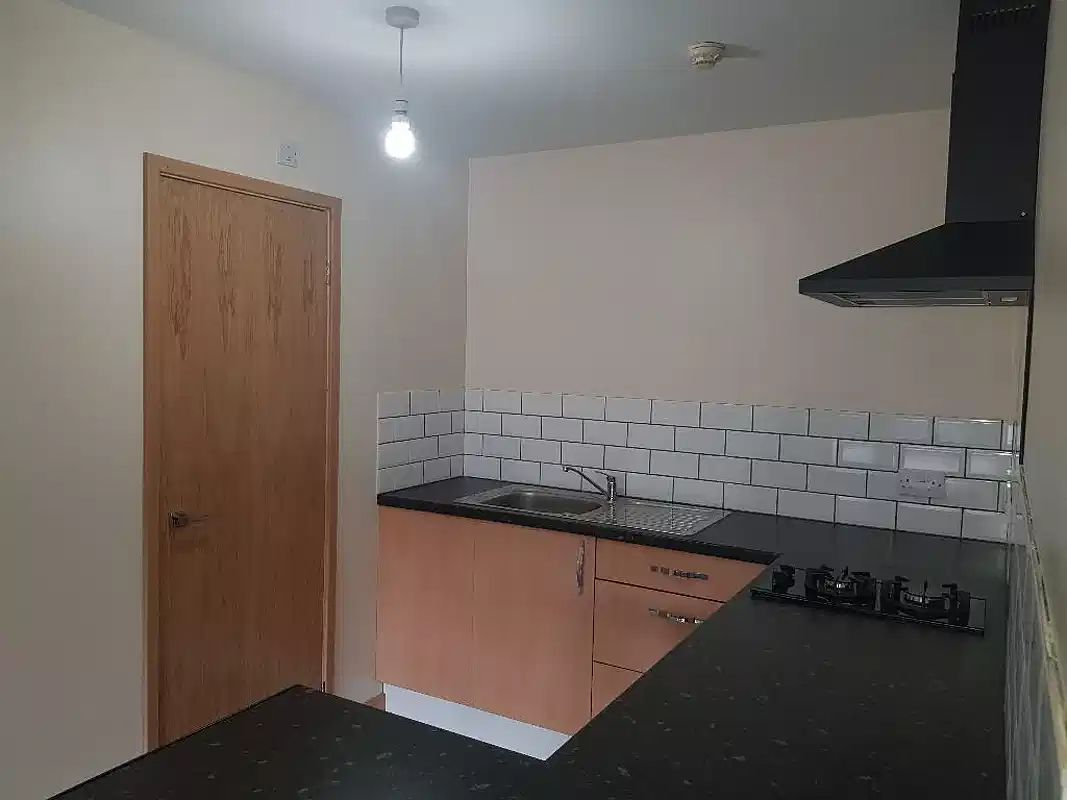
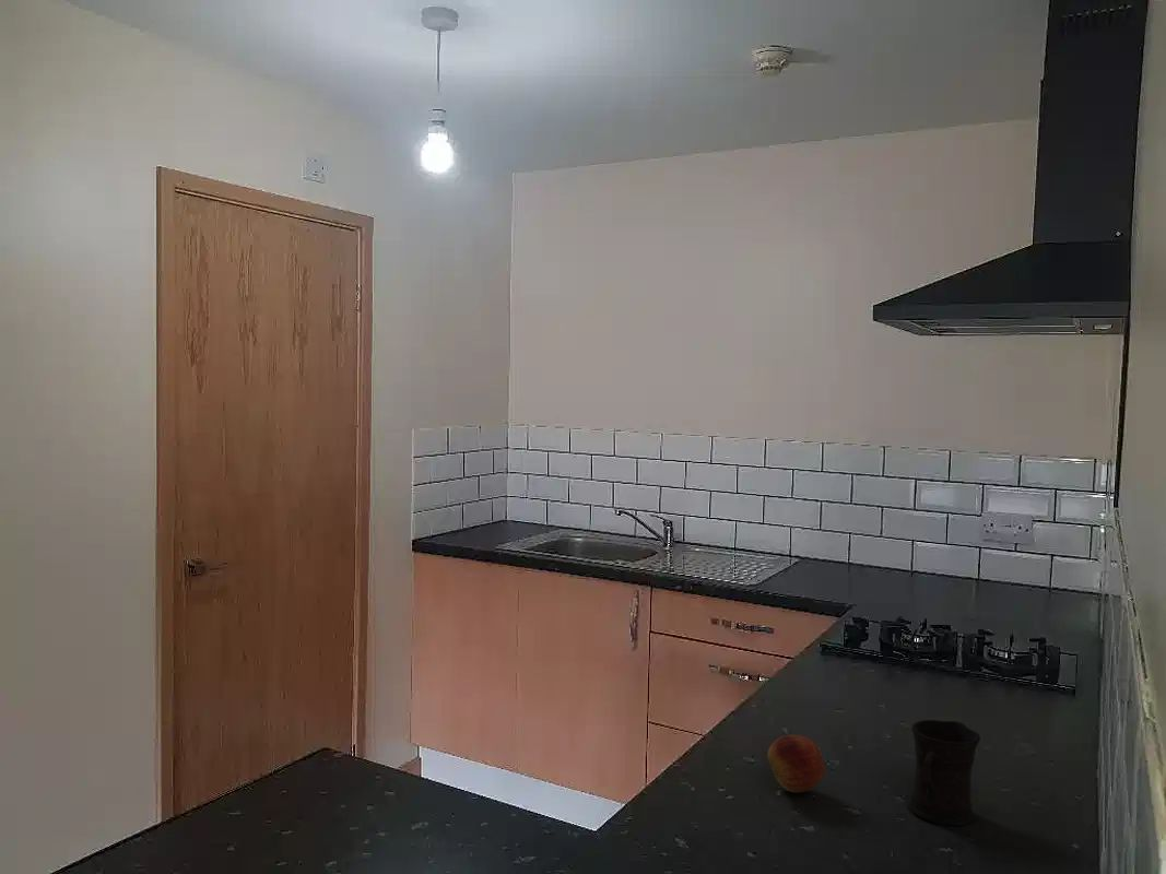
+ mug [907,719,981,827]
+ fruit [767,734,826,794]
